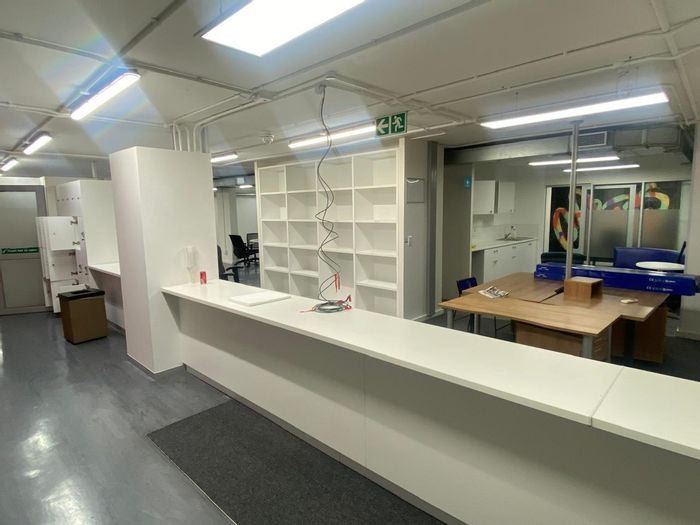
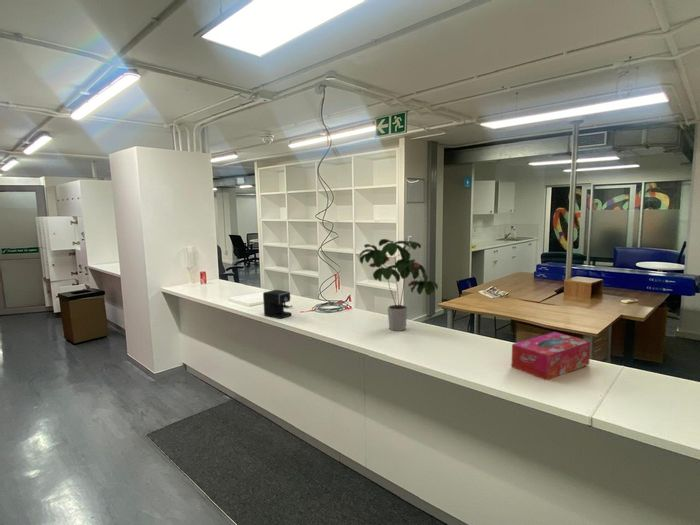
+ potted plant [358,238,439,332]
+ coffee maker [262,289,293,320]
+ tissue box [511,331,591,381]
